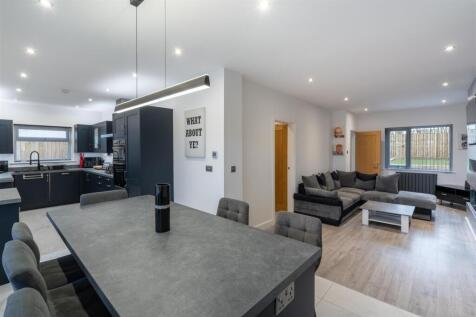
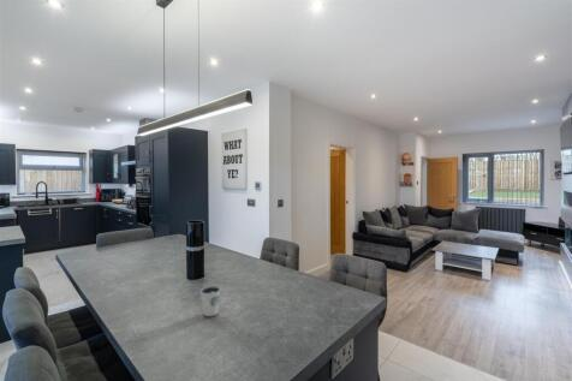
+ dixie cup [199,285,221,317]
